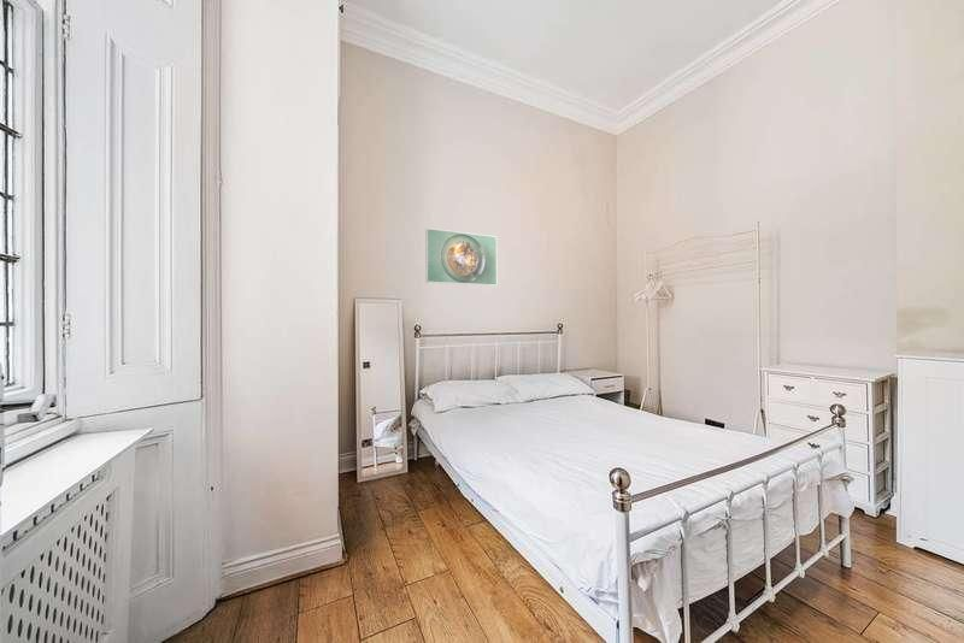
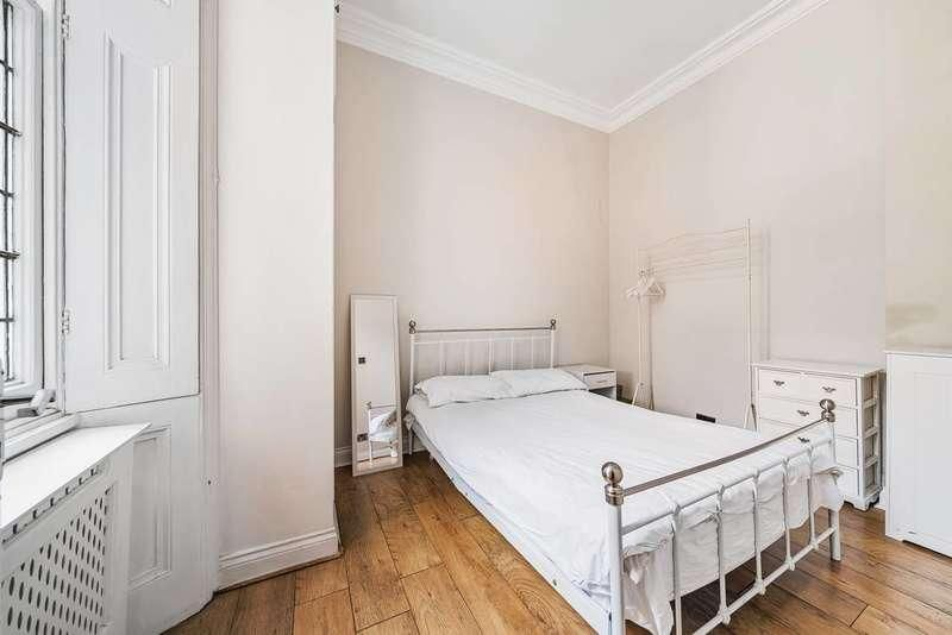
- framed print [424,228,498,287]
